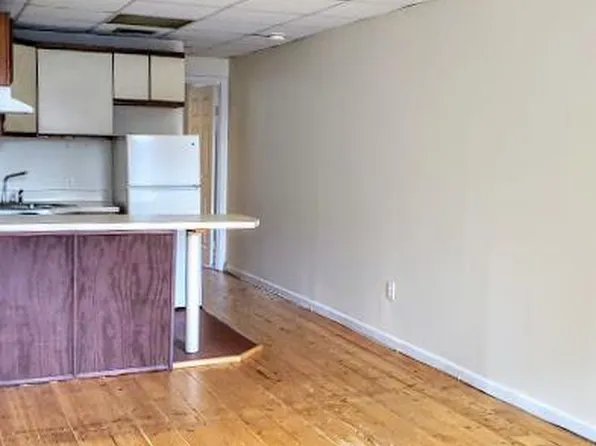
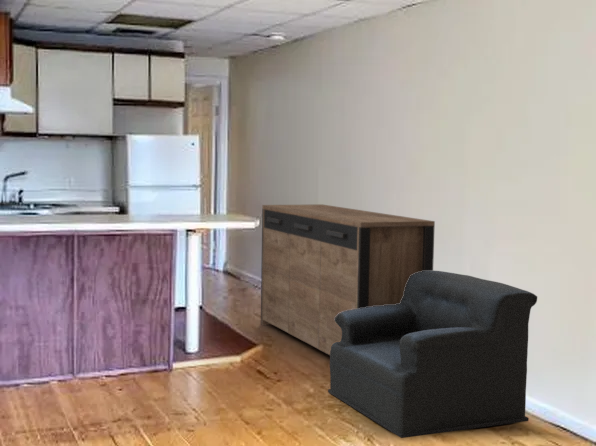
+ sideboard [260,203,436,356]
+ armchair [327,270,538,439]
